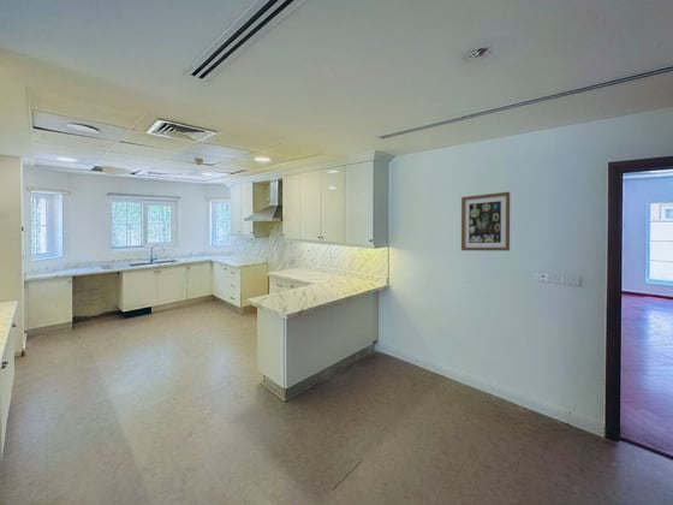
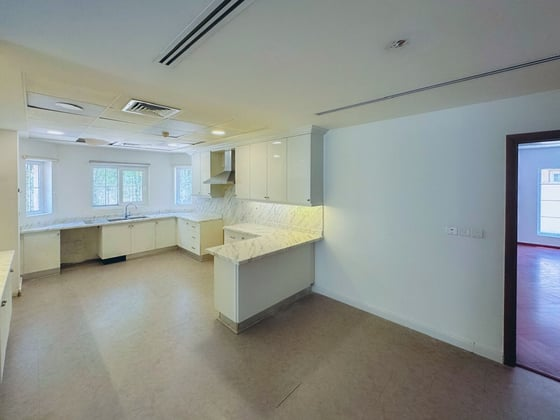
- wall art [460,191,511,252]
